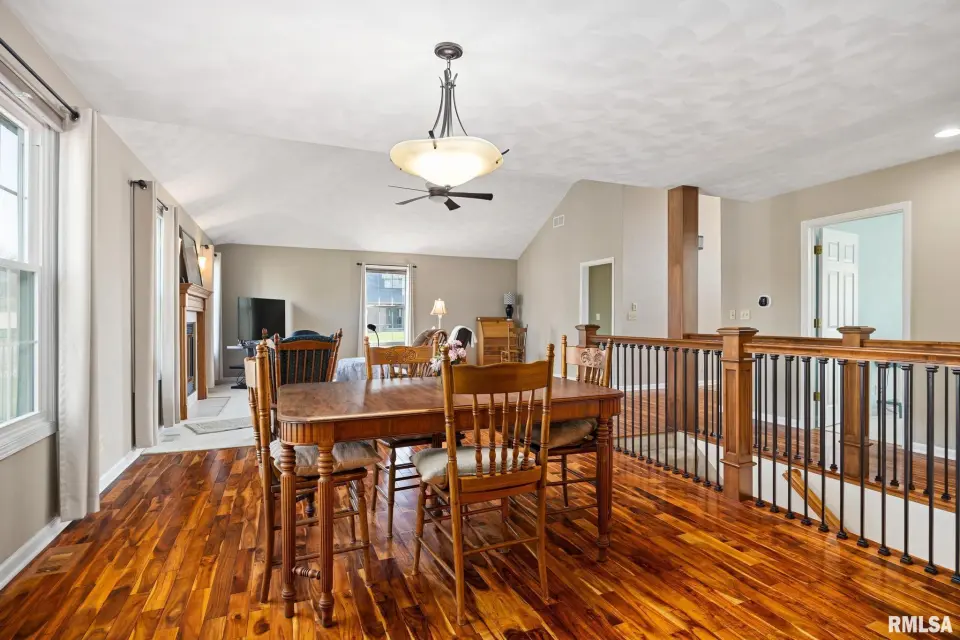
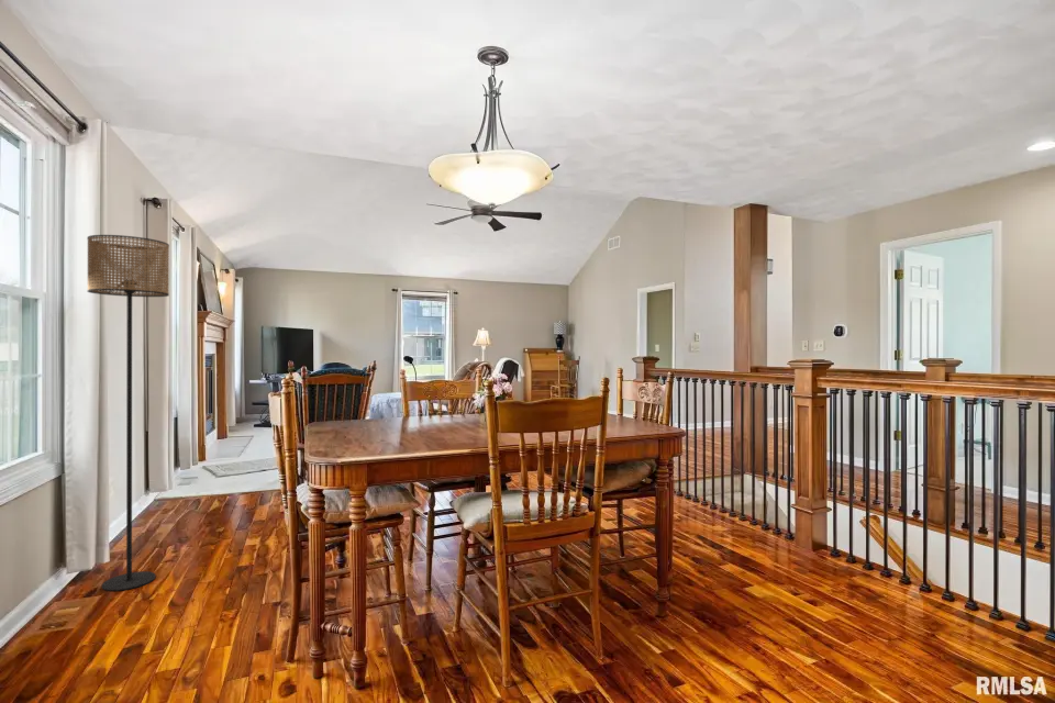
+ floor lamp [86,234,170,592]
